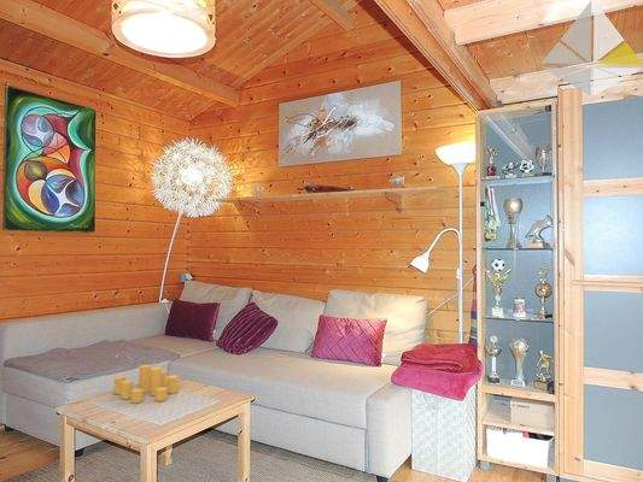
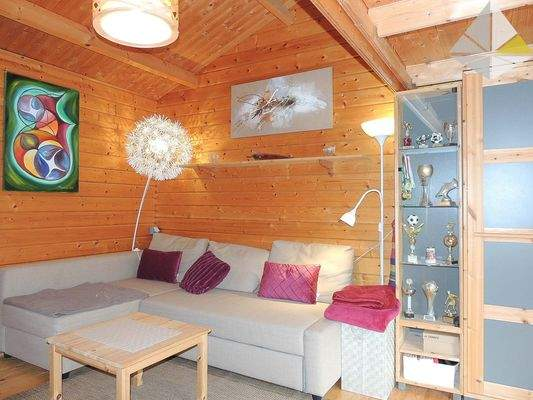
- candle [113,364,180,404]
